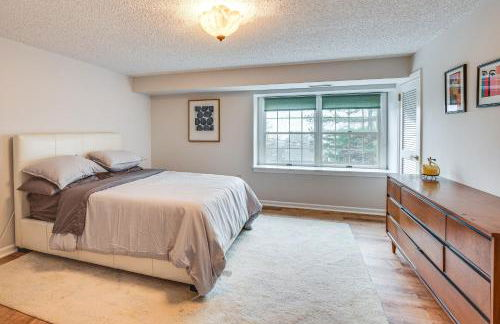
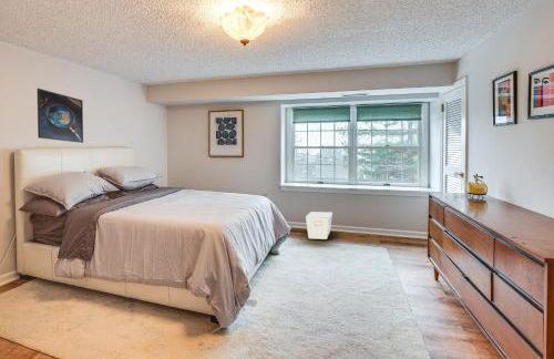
+ storage bin [305,211,334,240]
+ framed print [37,88,84,144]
